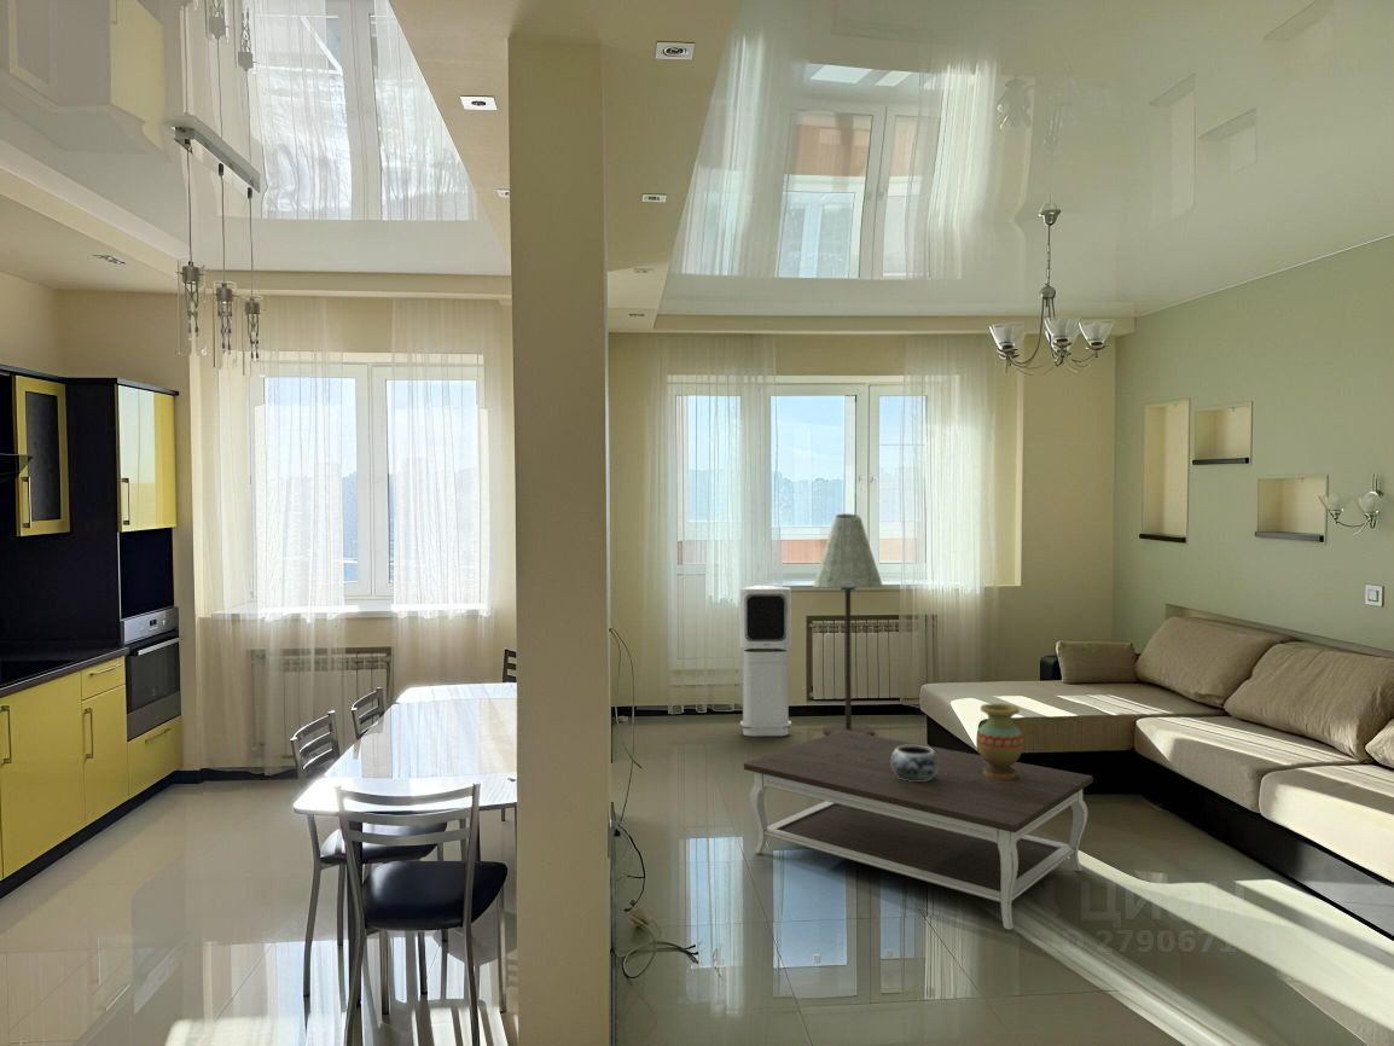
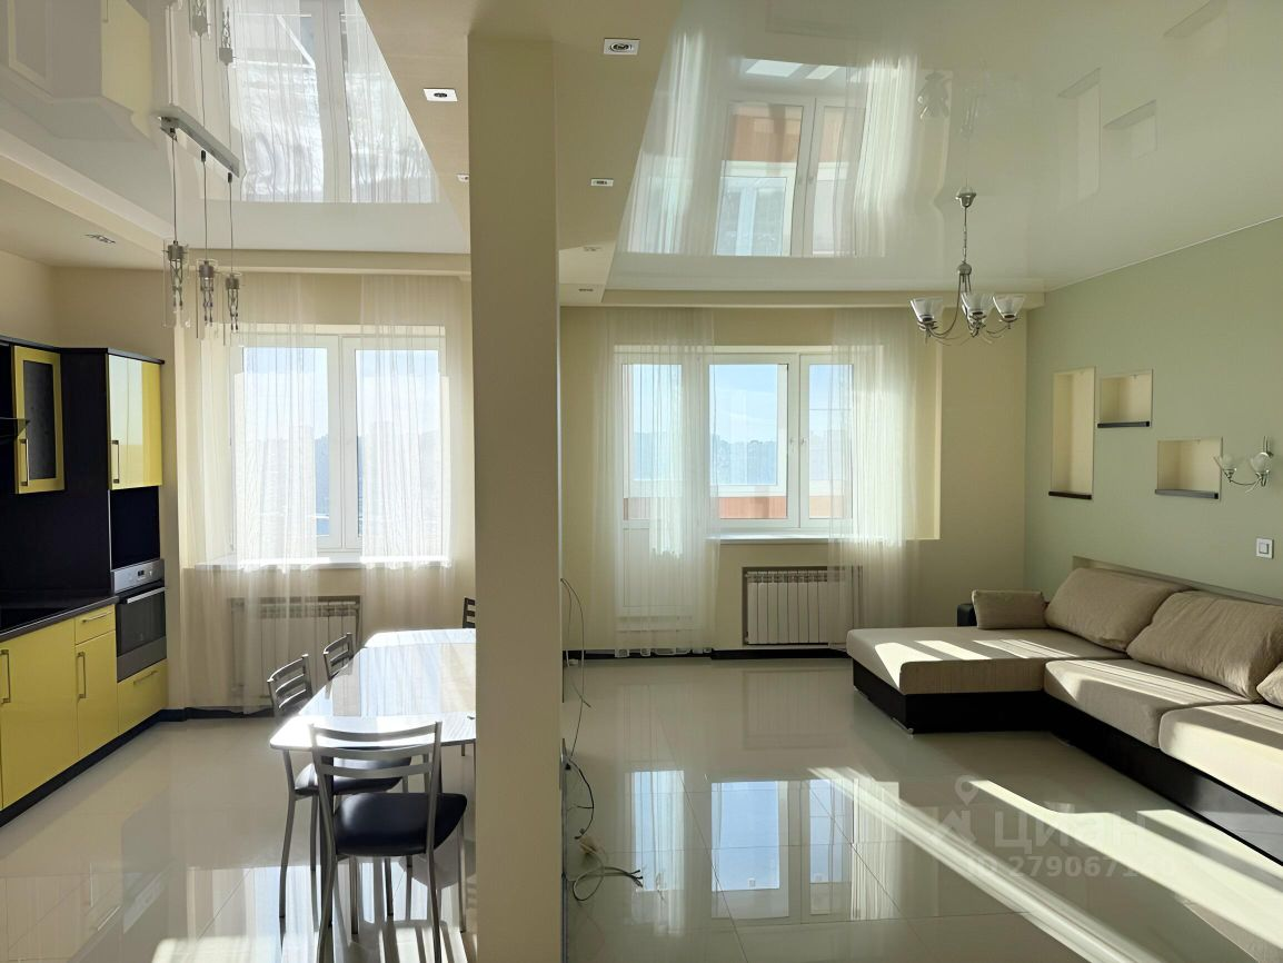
- vase [975,703,1024,779]
- air purifier [738,583,792,737]
- decorative bowl [891,745,937,781]
- floor lamp [812,512,884,736]
- coffee table [743,731,1094,931]
